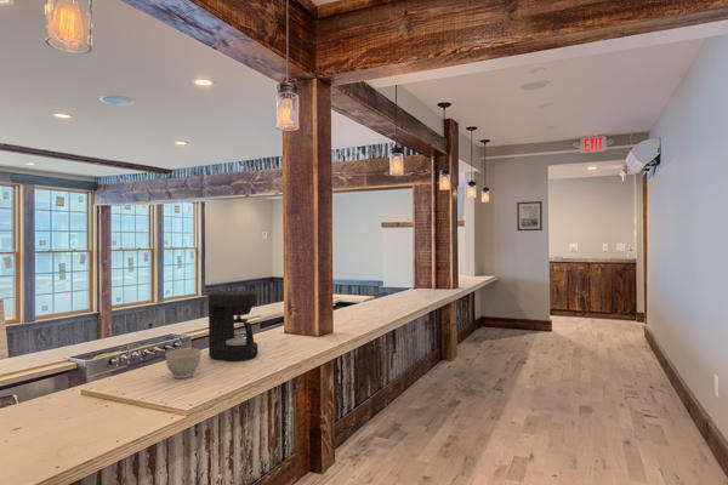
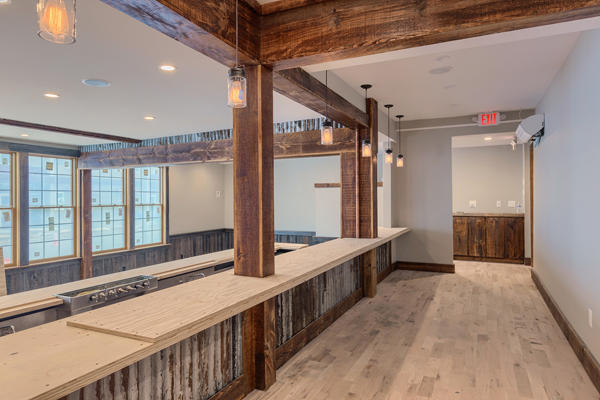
- bowl [165,347,203,380]
- coffee maker [207,289,260,363]
- wall art [516,200,544,232]
